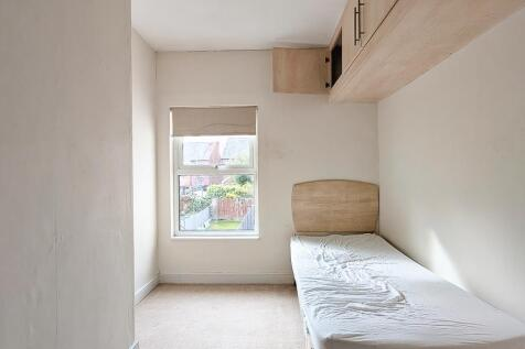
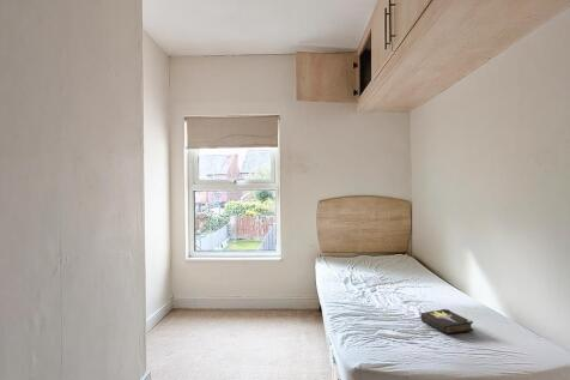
+ hardback book [419,308,474,336]
